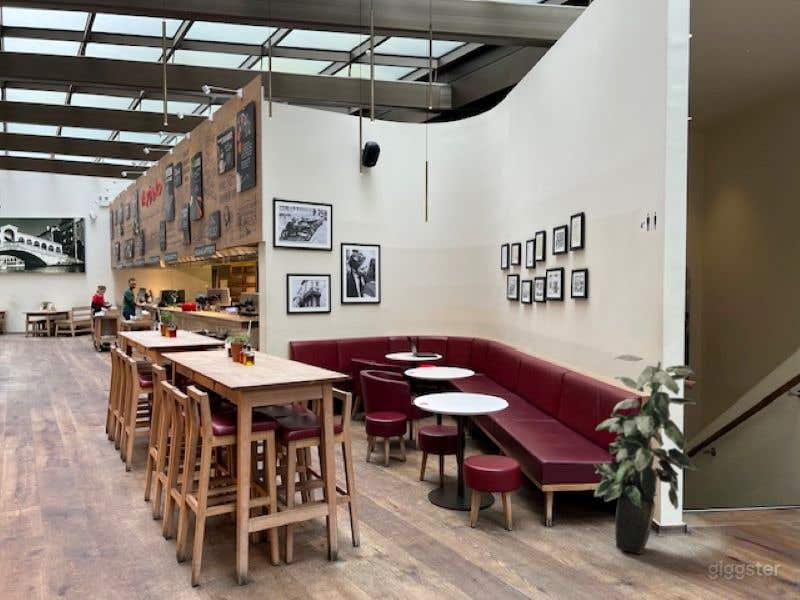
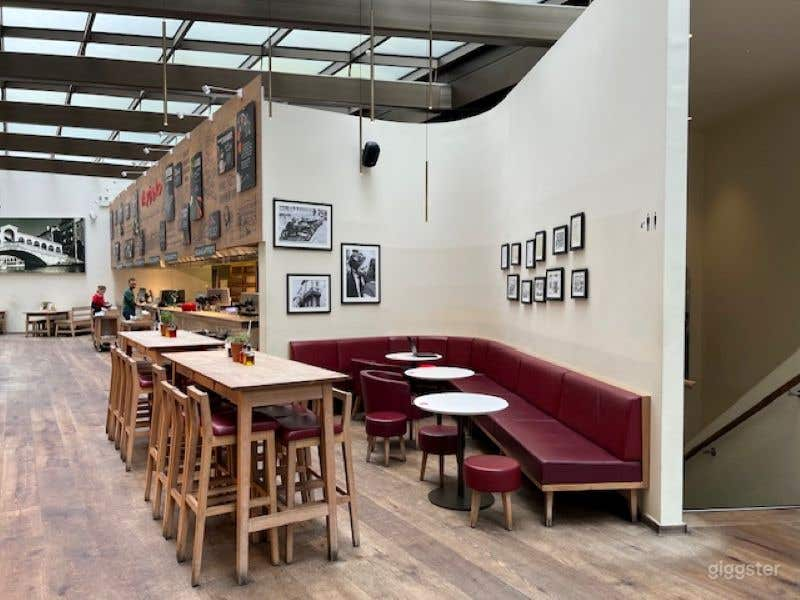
- indoor plant [593,354,701,556]
